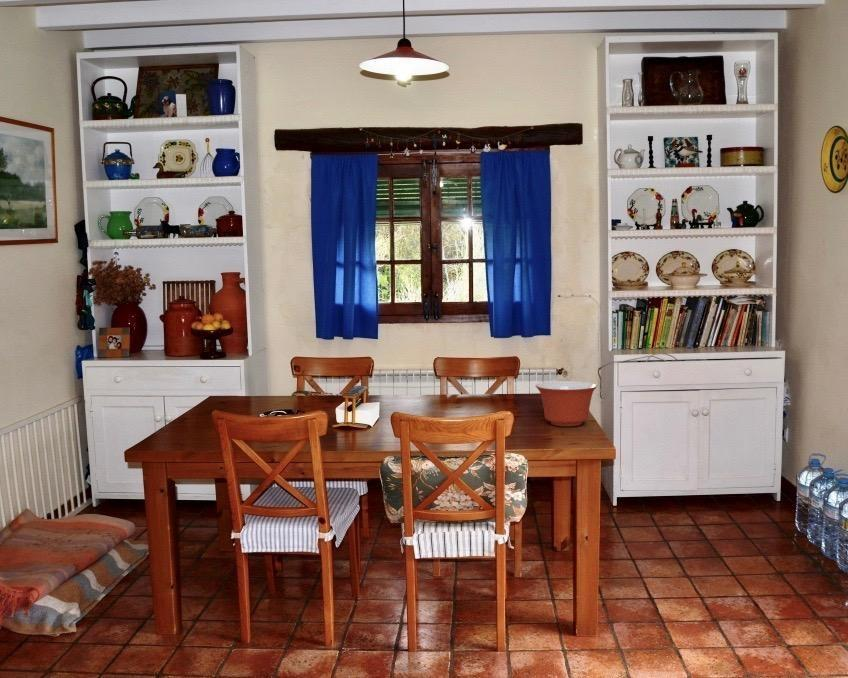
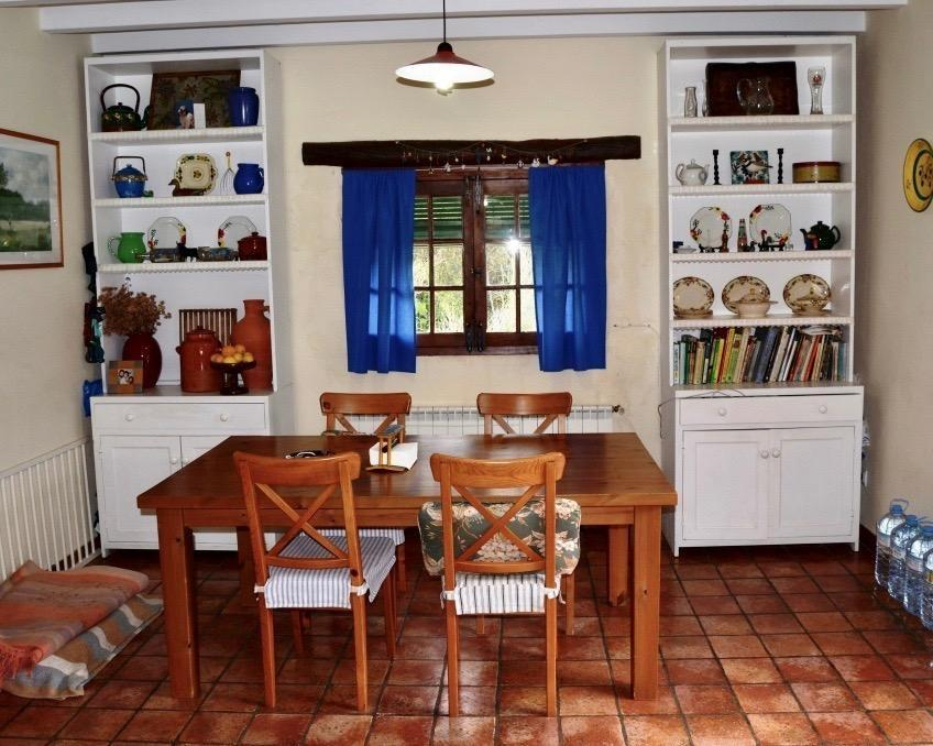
- mixing bowl [534,380,598,427]
